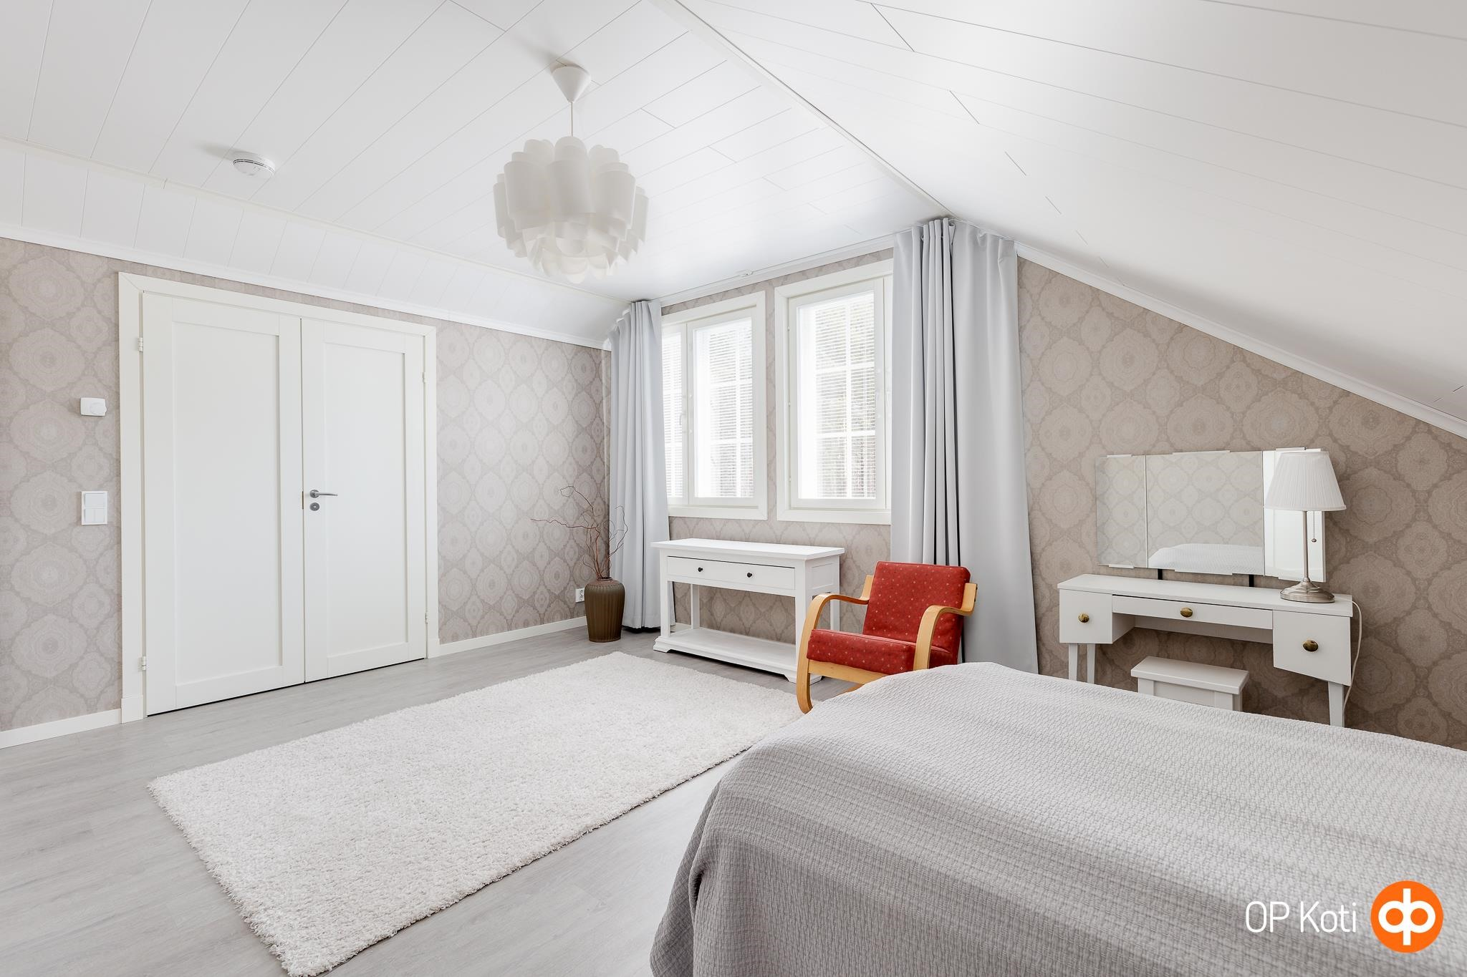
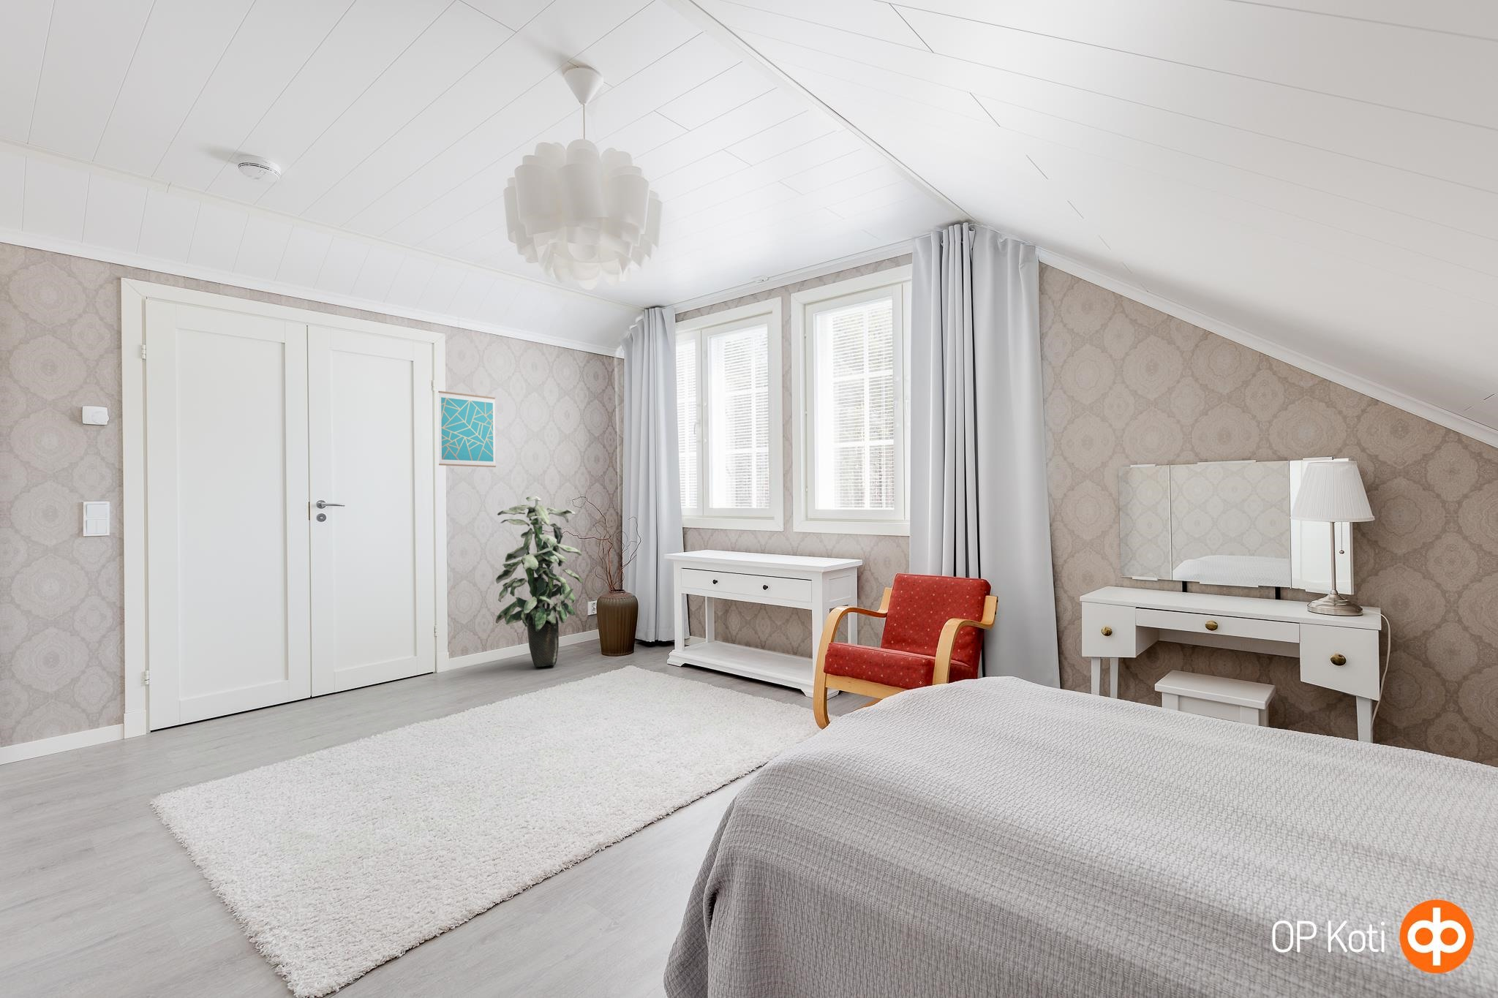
+ indoor plant [496,496,584,667]
+ wall art [438,391,497,468]
